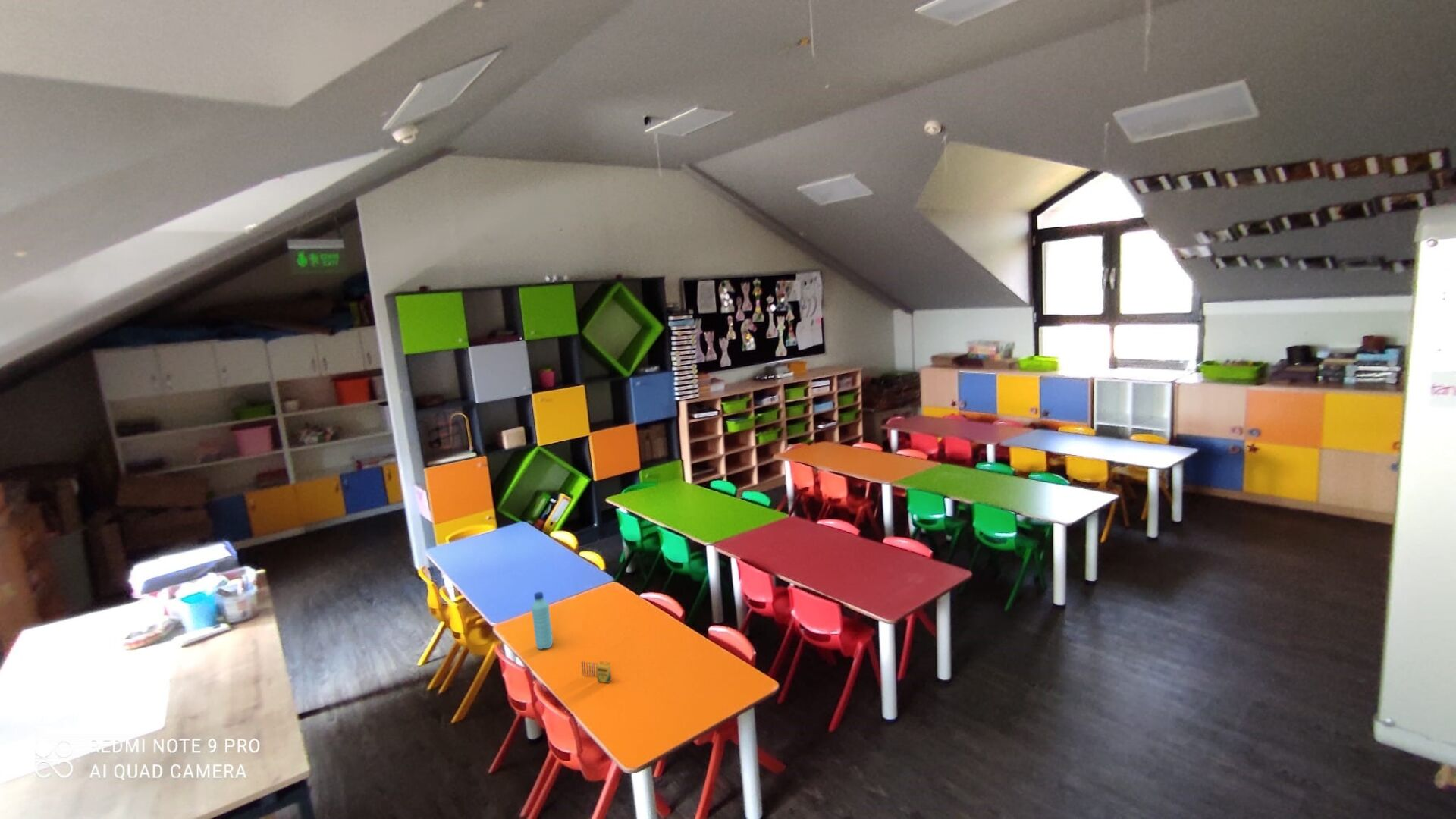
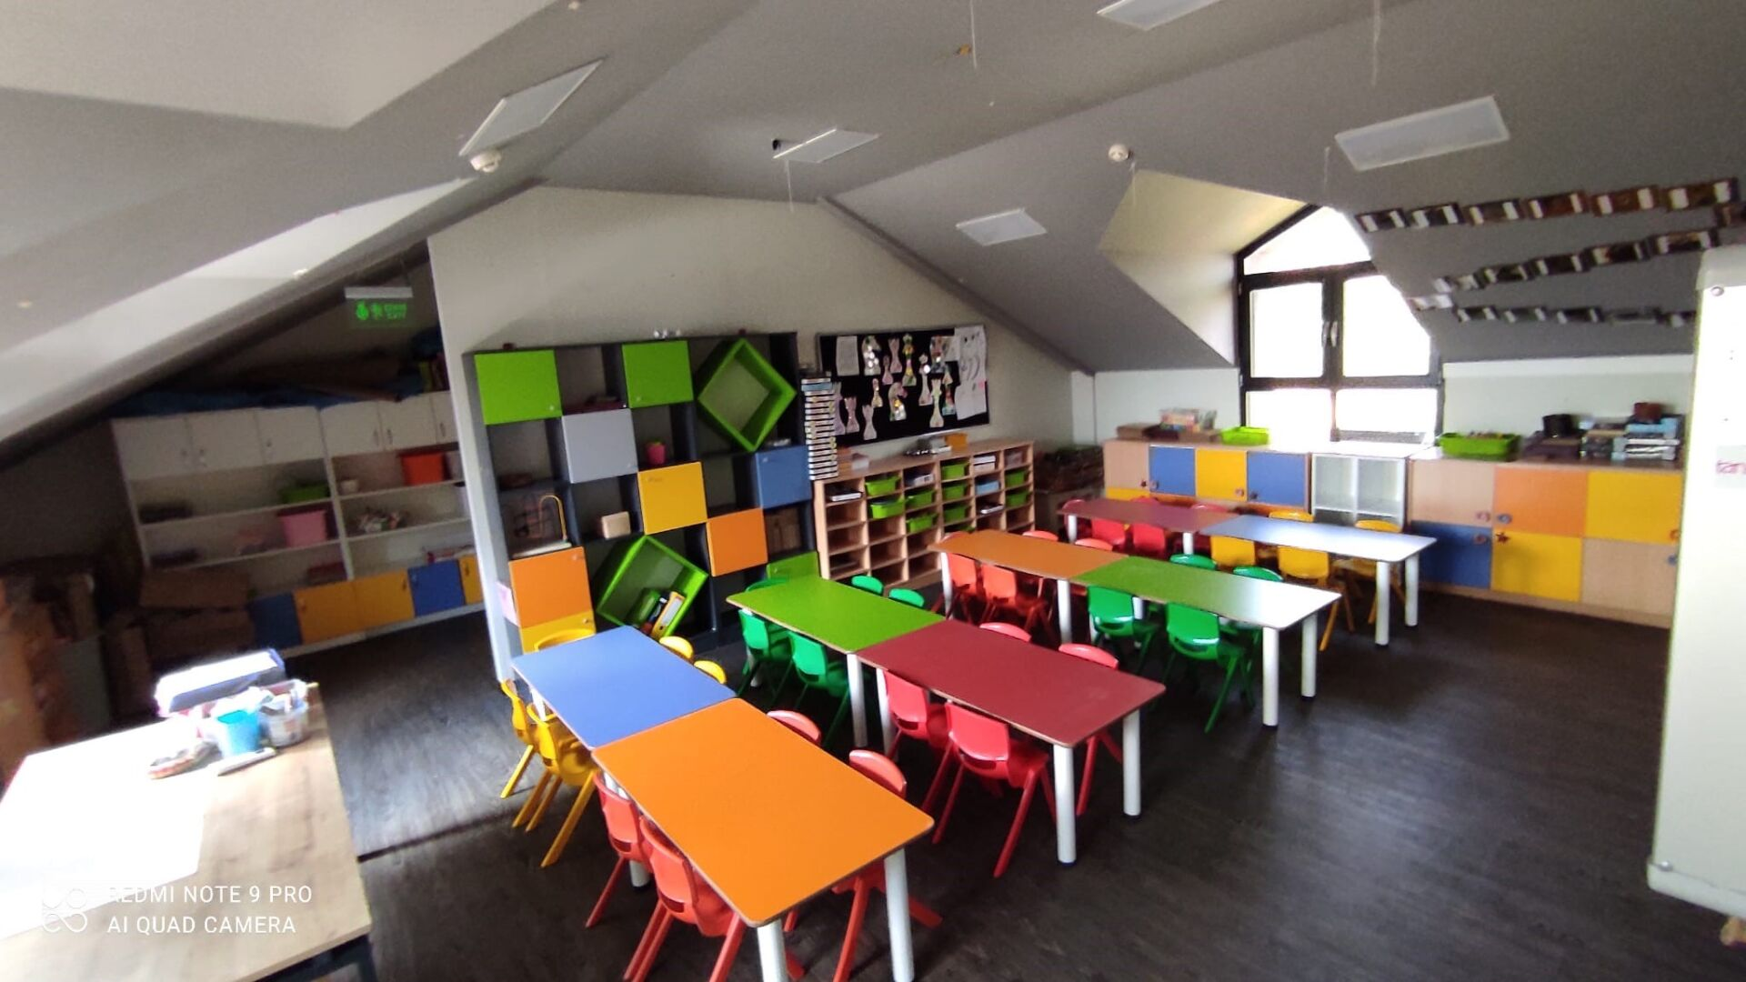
- water bottle [531,591,554,650]
- crayon [581,661,612,684]
